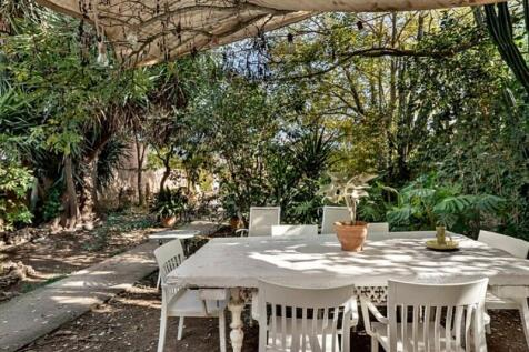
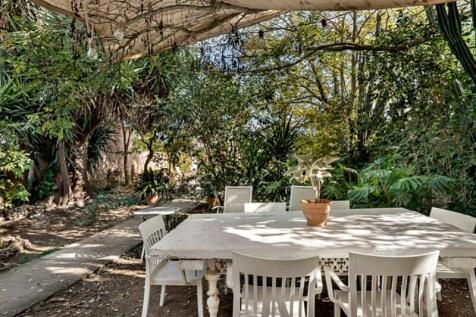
- candle holder [423,225,460,250]
